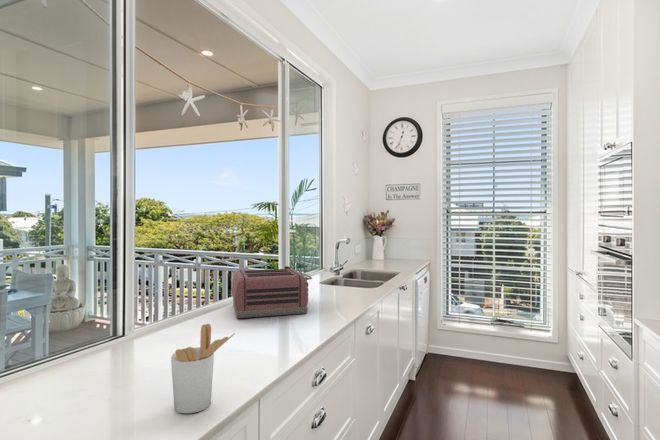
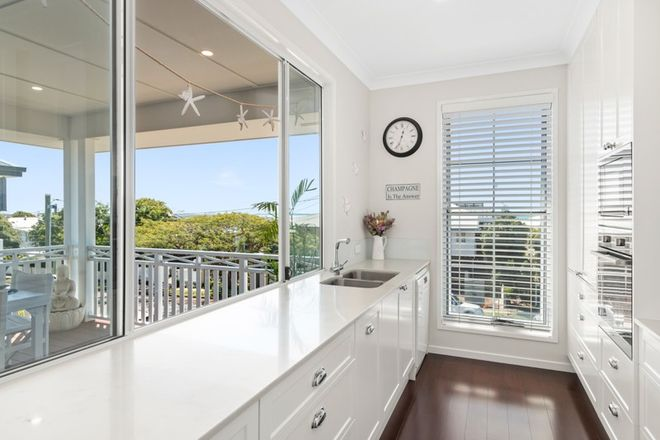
- toaster [231,267,313,319]
- utensil holder [170,323,236,414]
